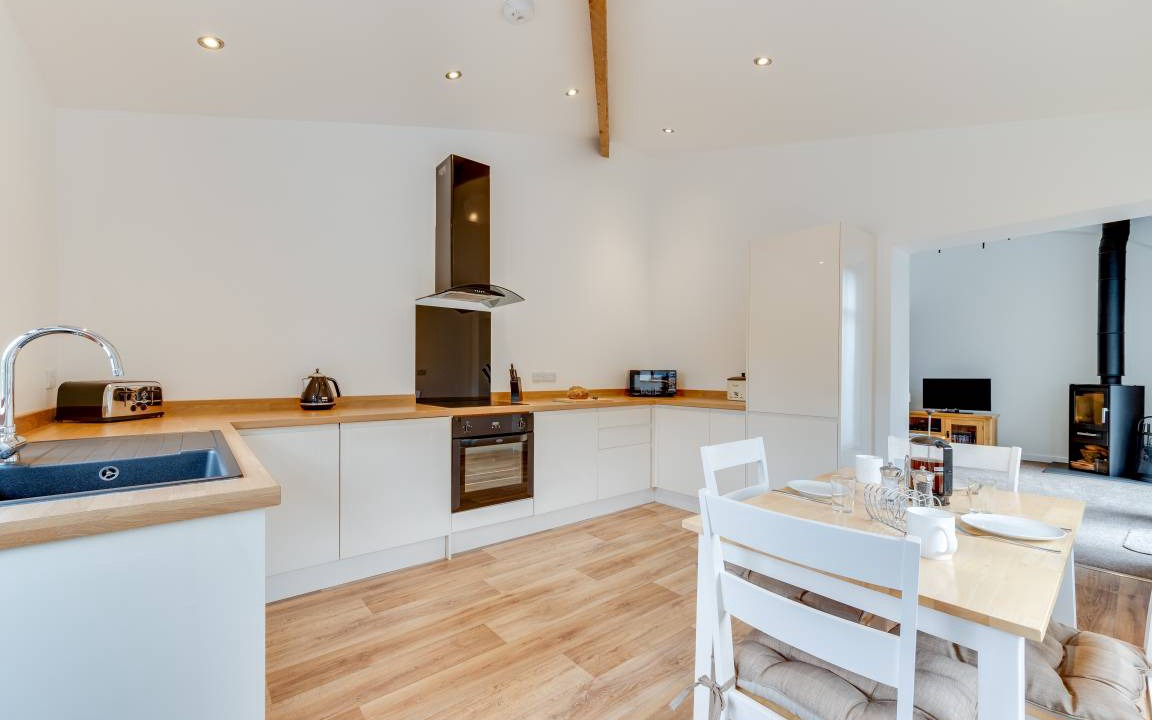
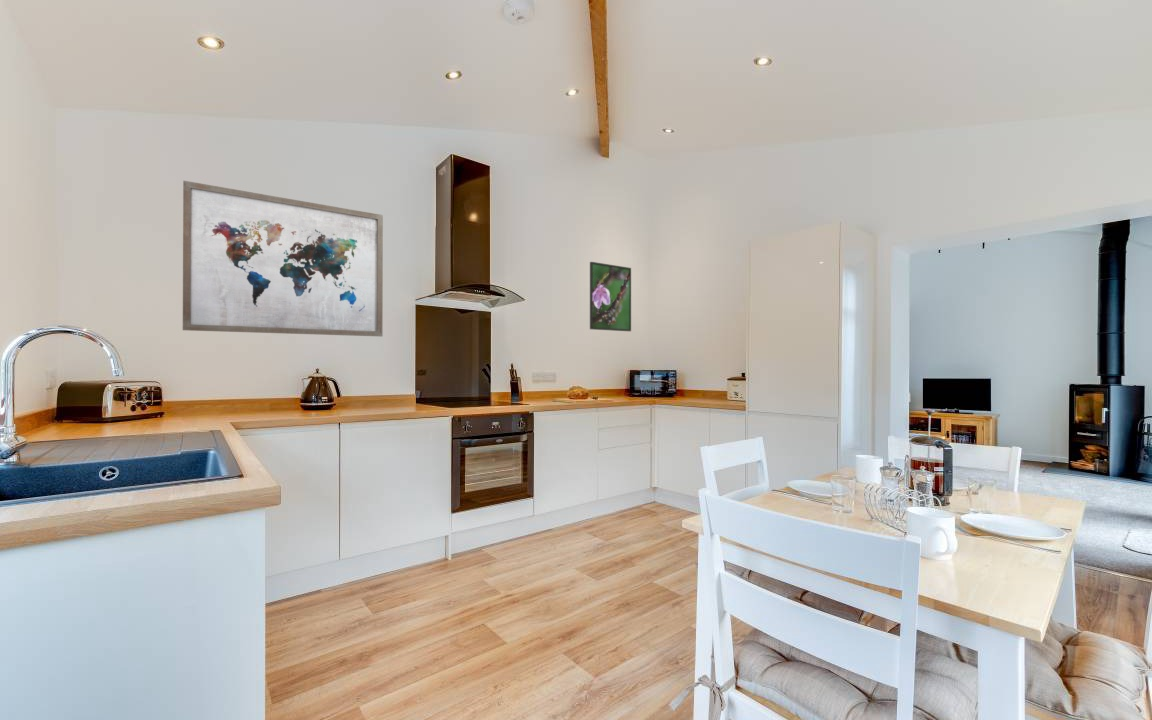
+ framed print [589,261,632,332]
+ wall art [182,180,384,337]
